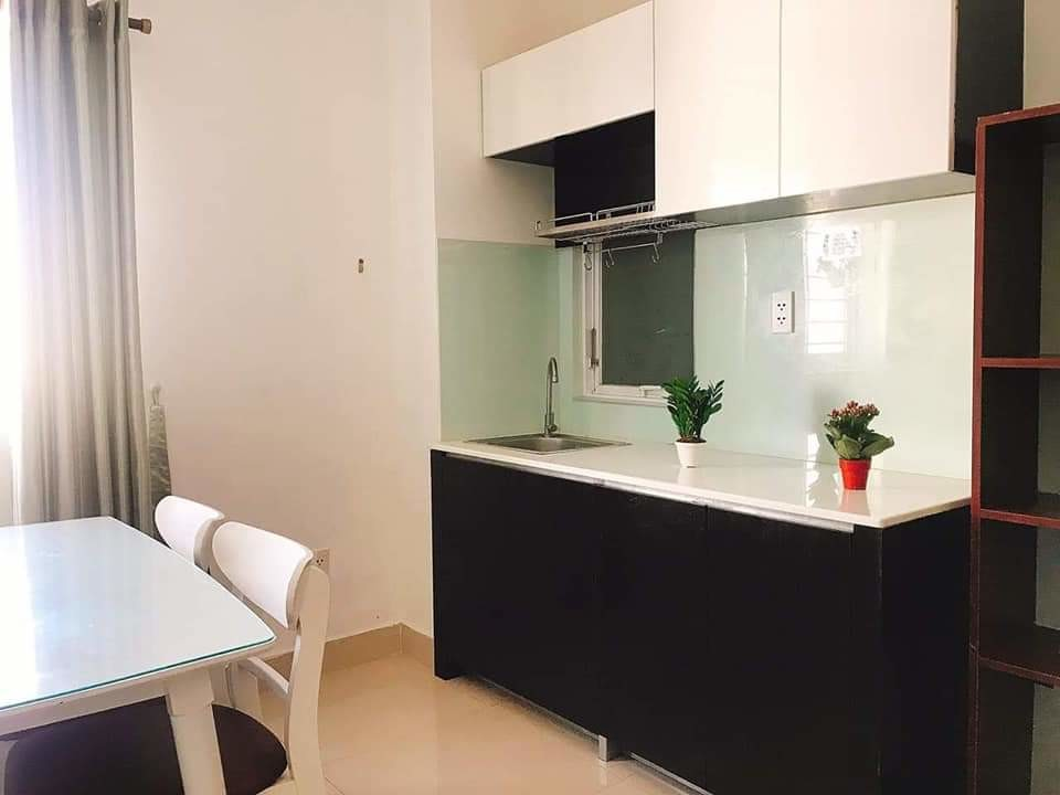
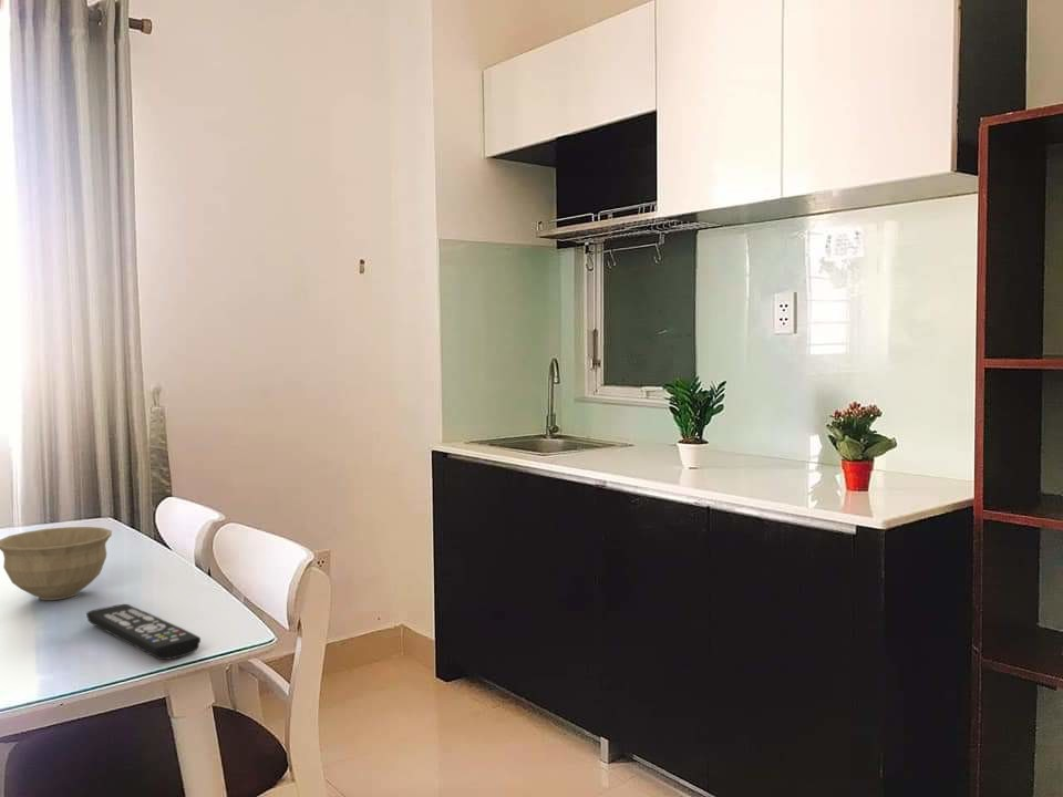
+ bowl [0,526,113,601]
+ remote control [85,603,202,661]
